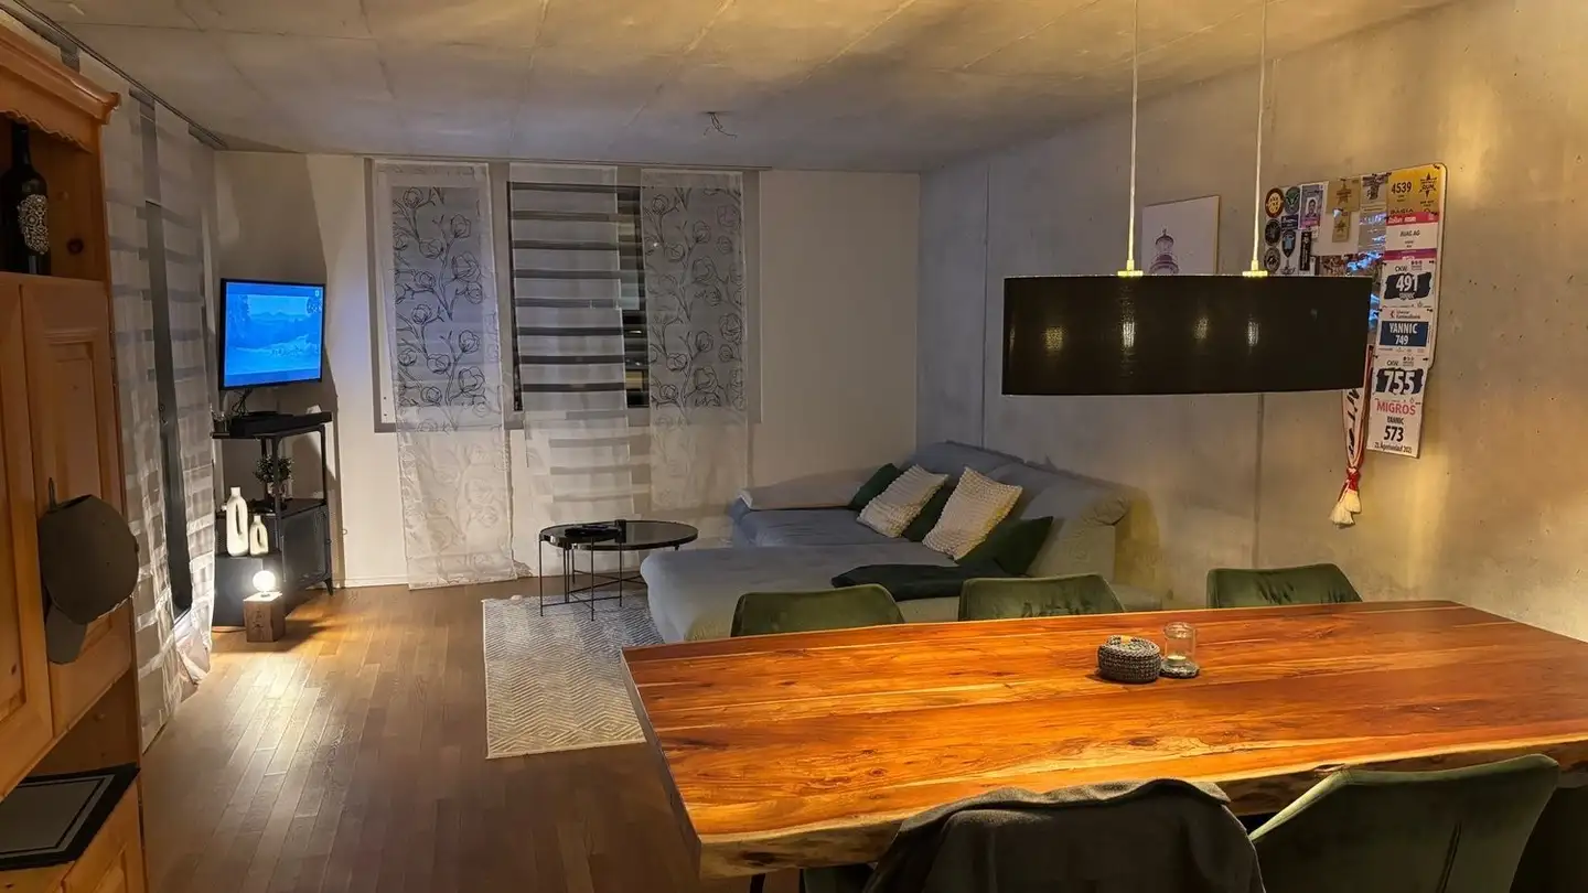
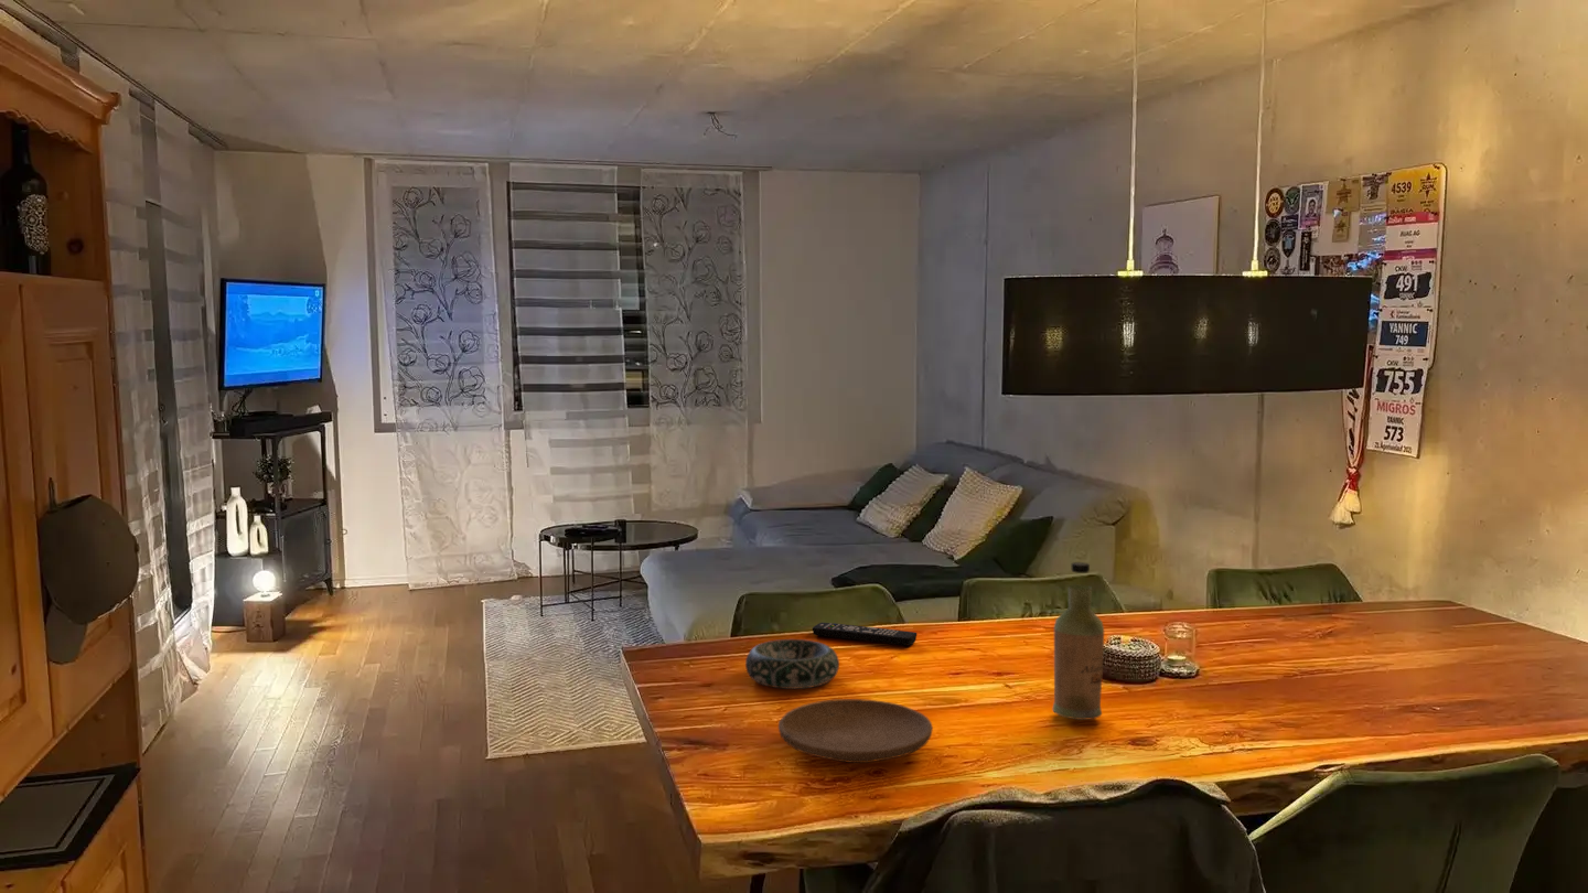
+ remote control [812,622,918,646]
+ plate [777,698,934,764]
+ bottle [1052,561,1105,721]
+ decorative bowl [744,638,840,690]
